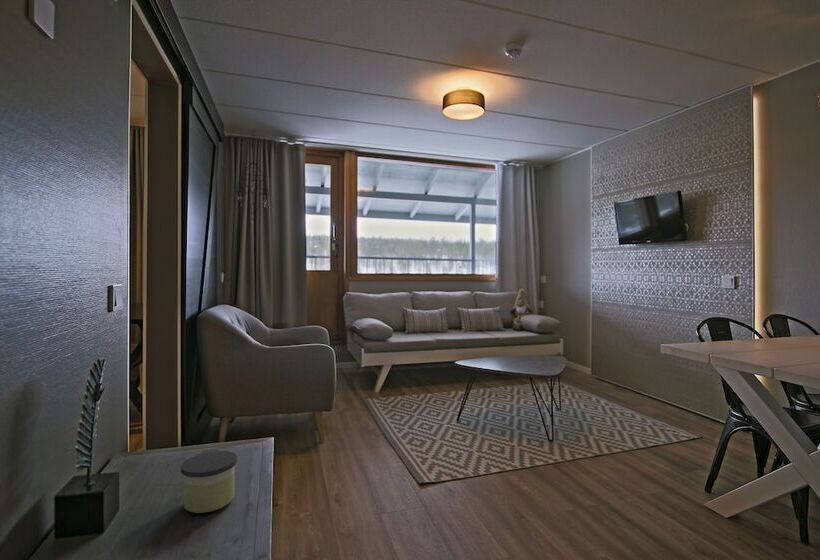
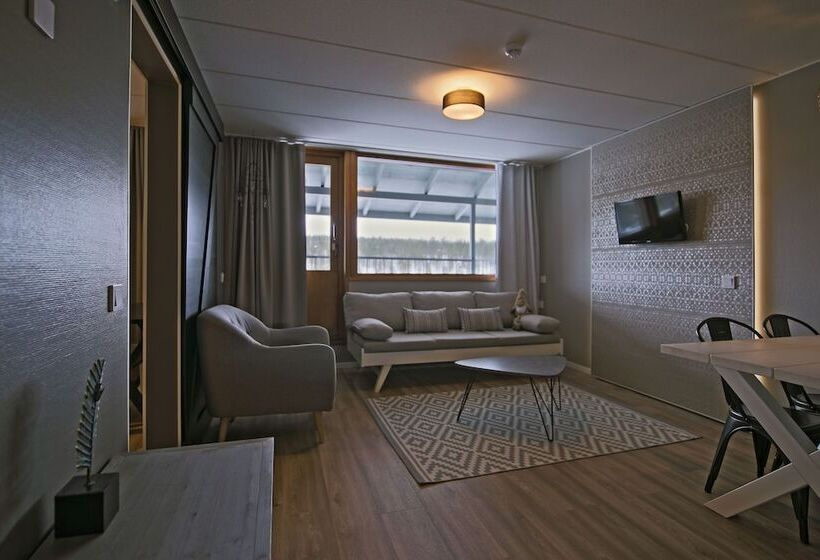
- candle [180,450,238,514]
